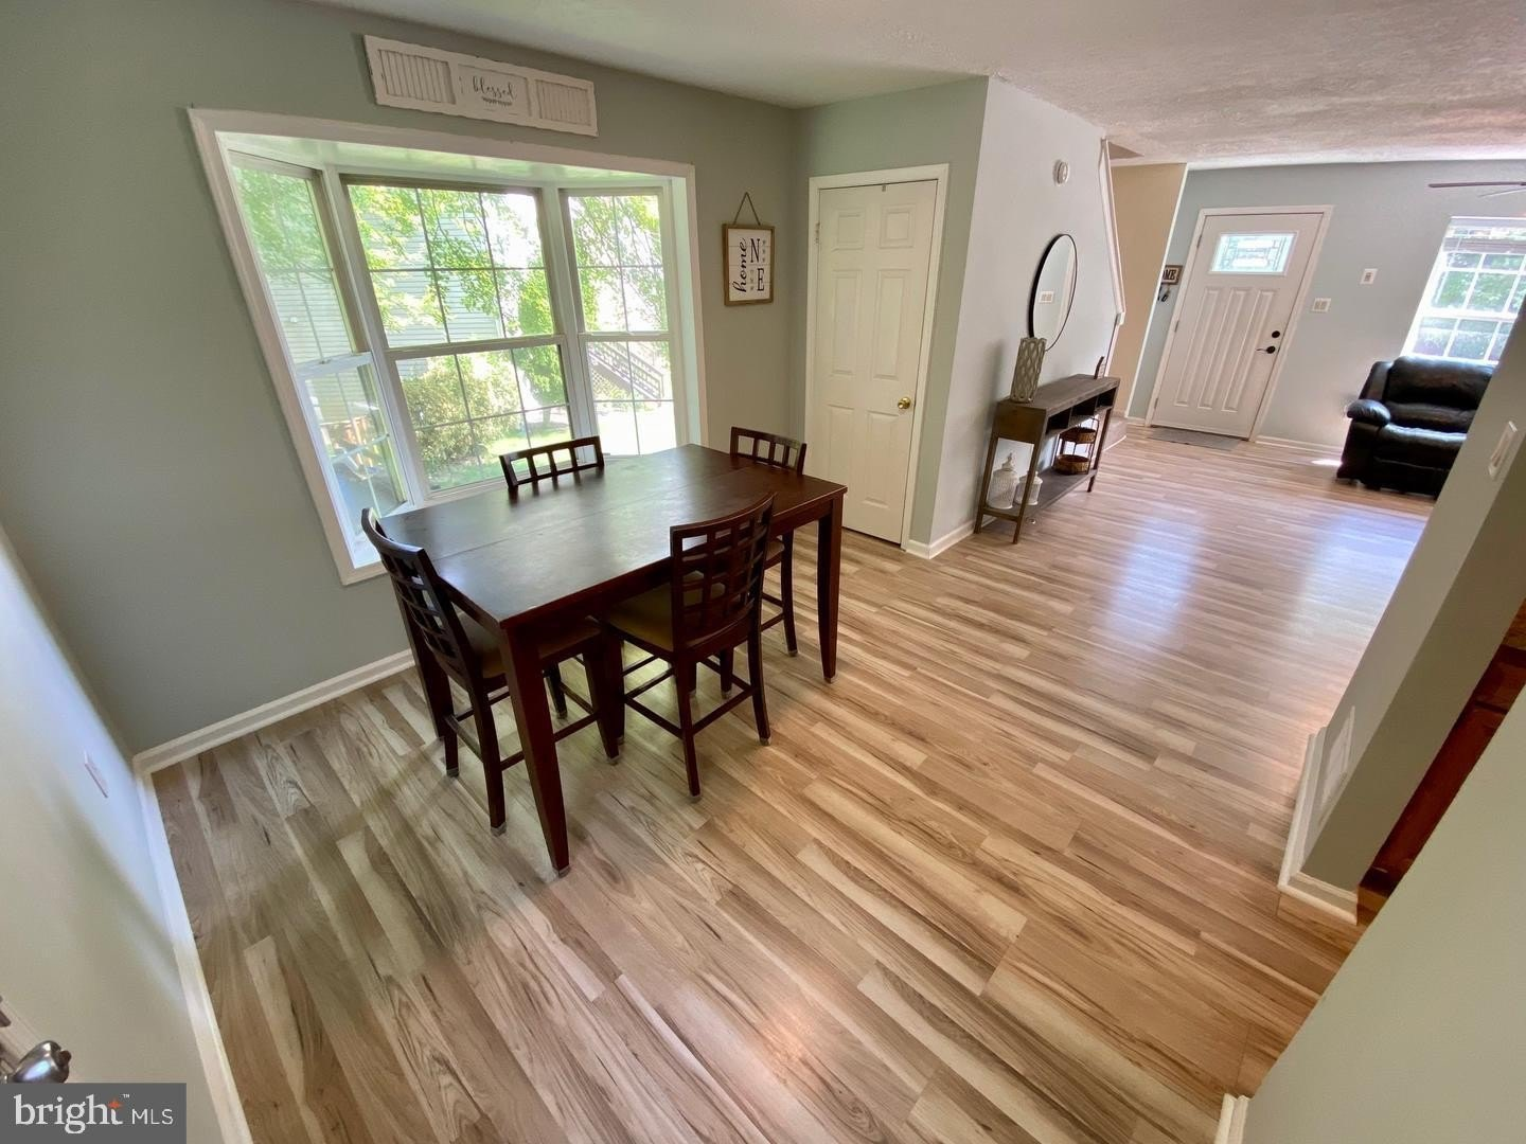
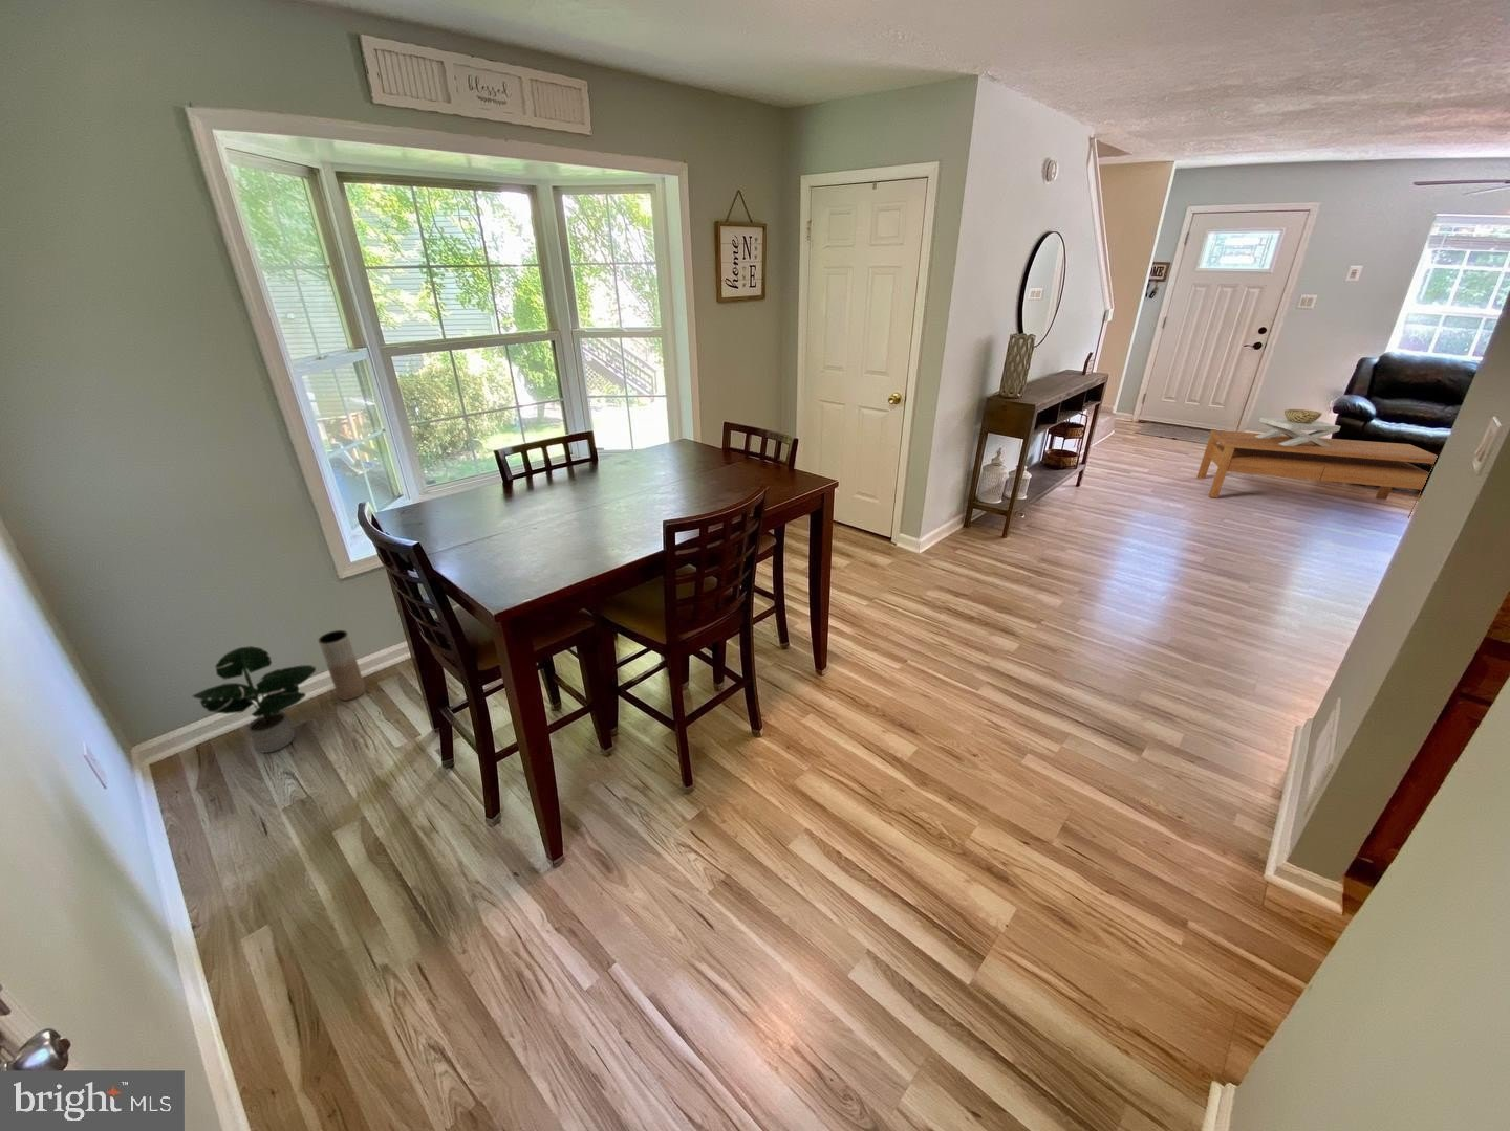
+ coffee table [1195,429,1437,519]
+ potted plant [191,645,316,754]
+ decorative bowl [1256,409,1341,447]
+ vase [316,630,367,702]
